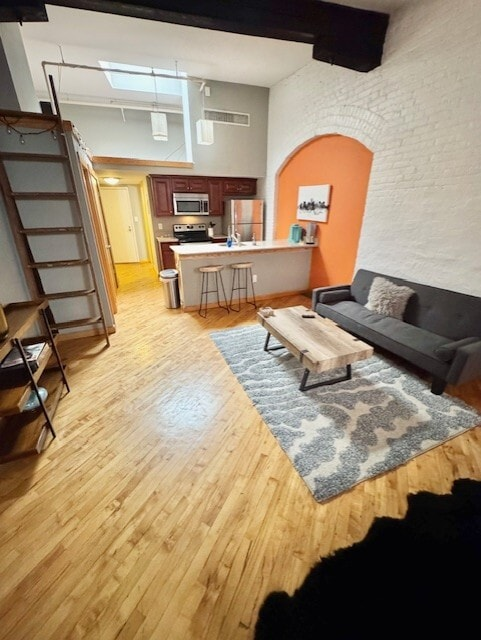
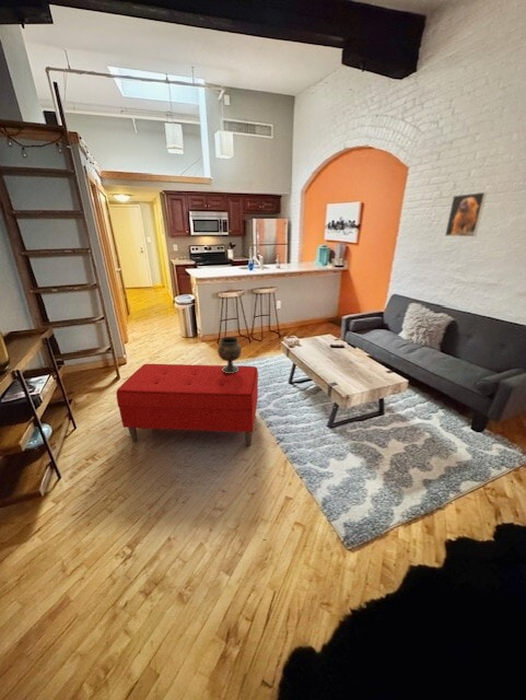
+ bench [115,363,259,446]
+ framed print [444,191,488,237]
+ goblet [217,336,243,373]
